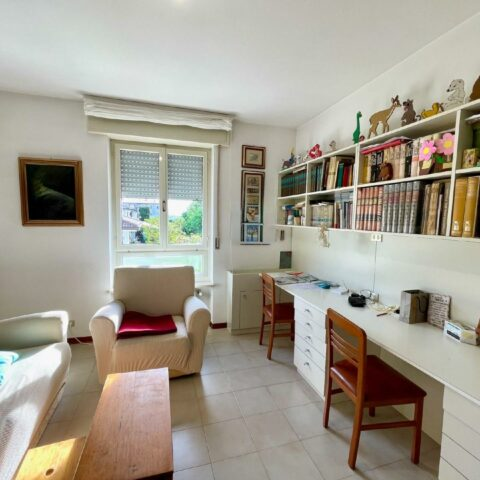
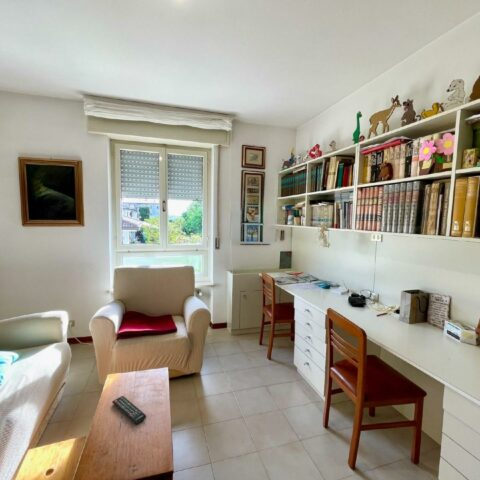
+ remote control [111,395,147,425]
